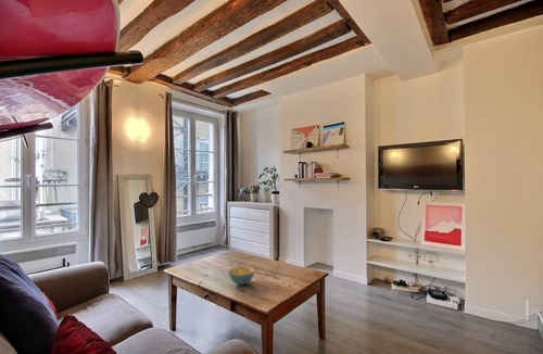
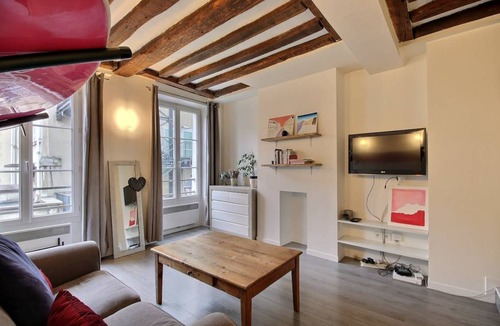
- cereal bowl [227,266,255,286]
